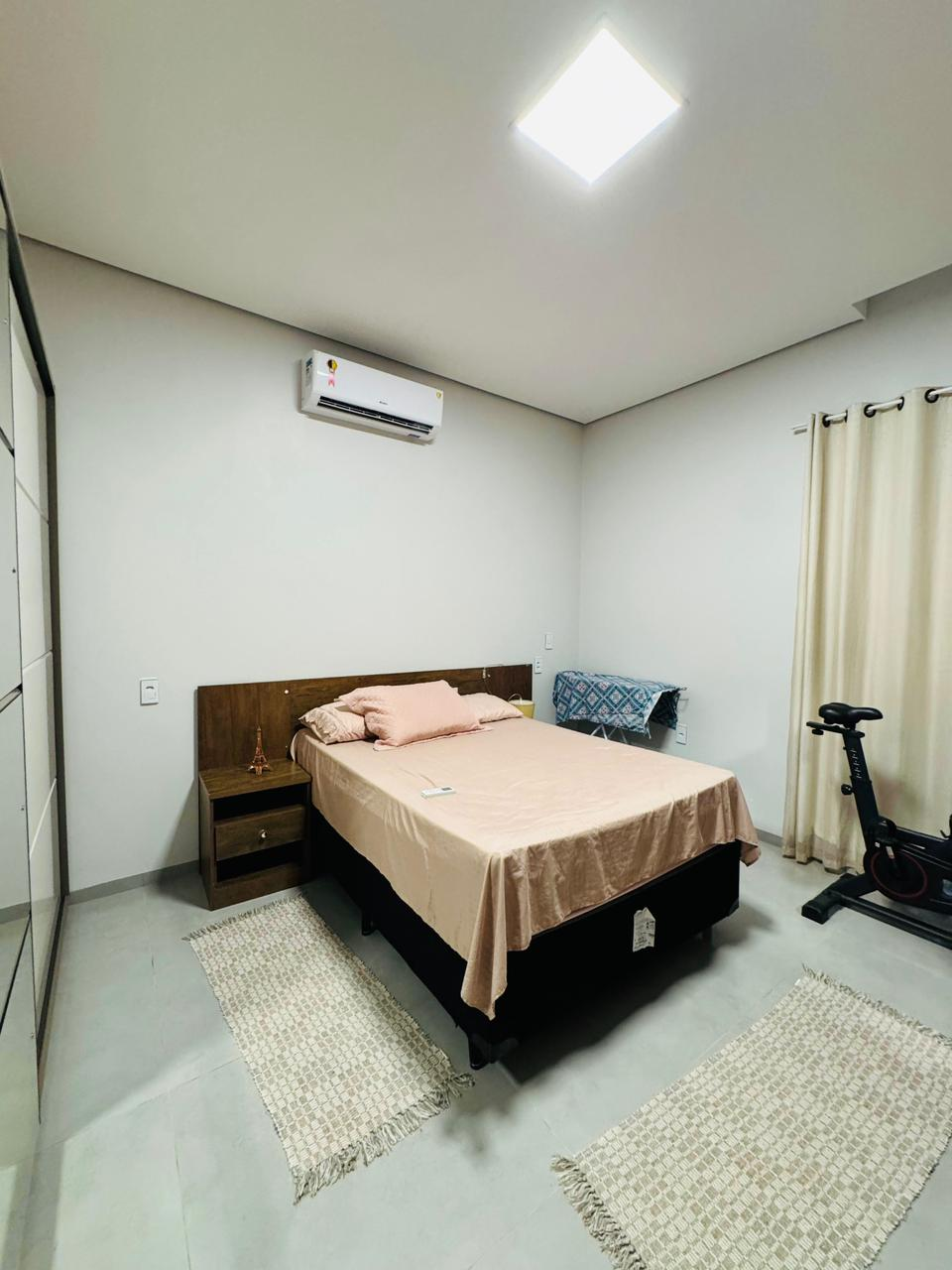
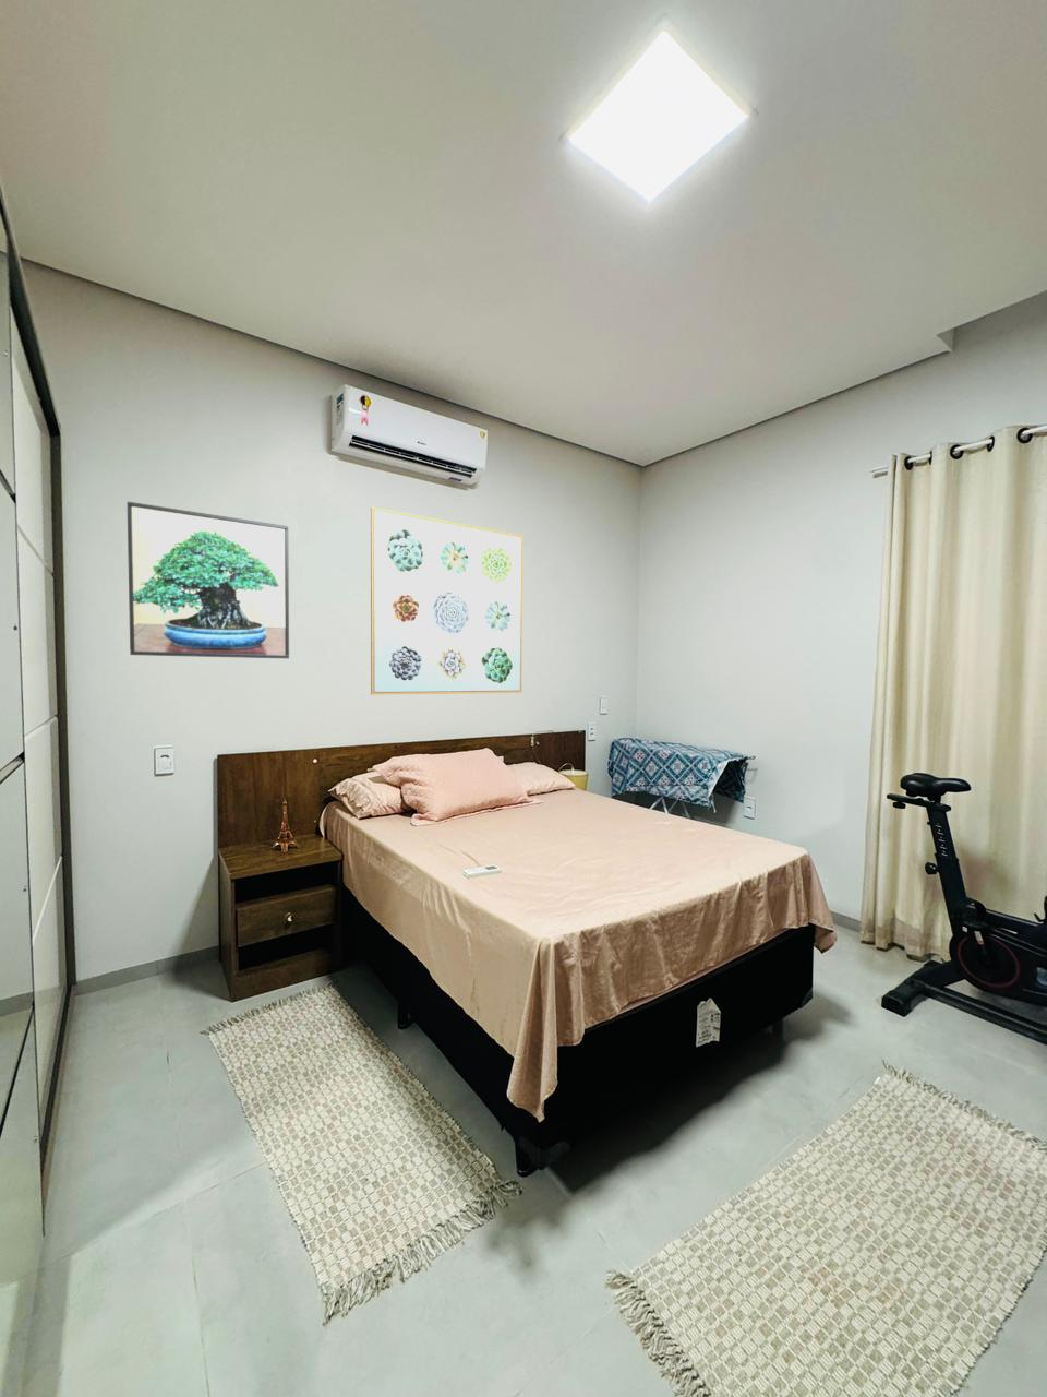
+ wall art [370,506,525,696]
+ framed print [126,501,290,659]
